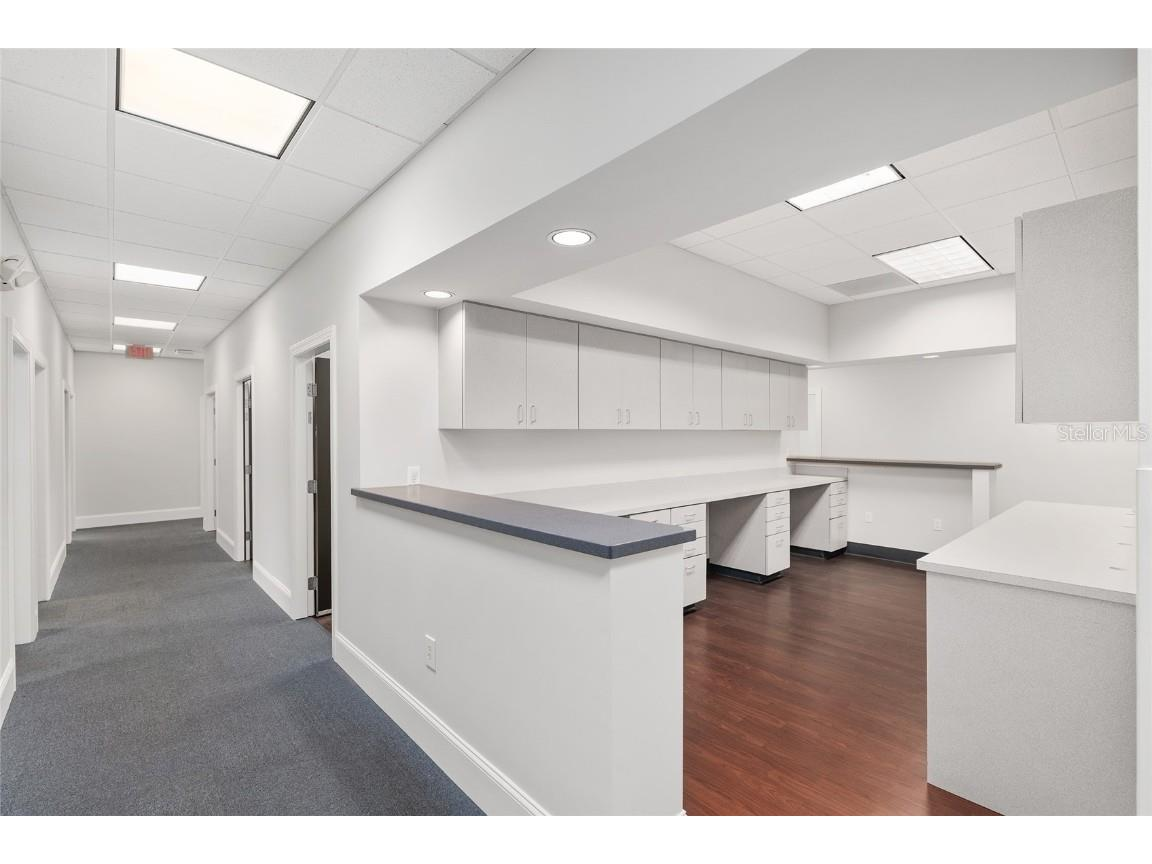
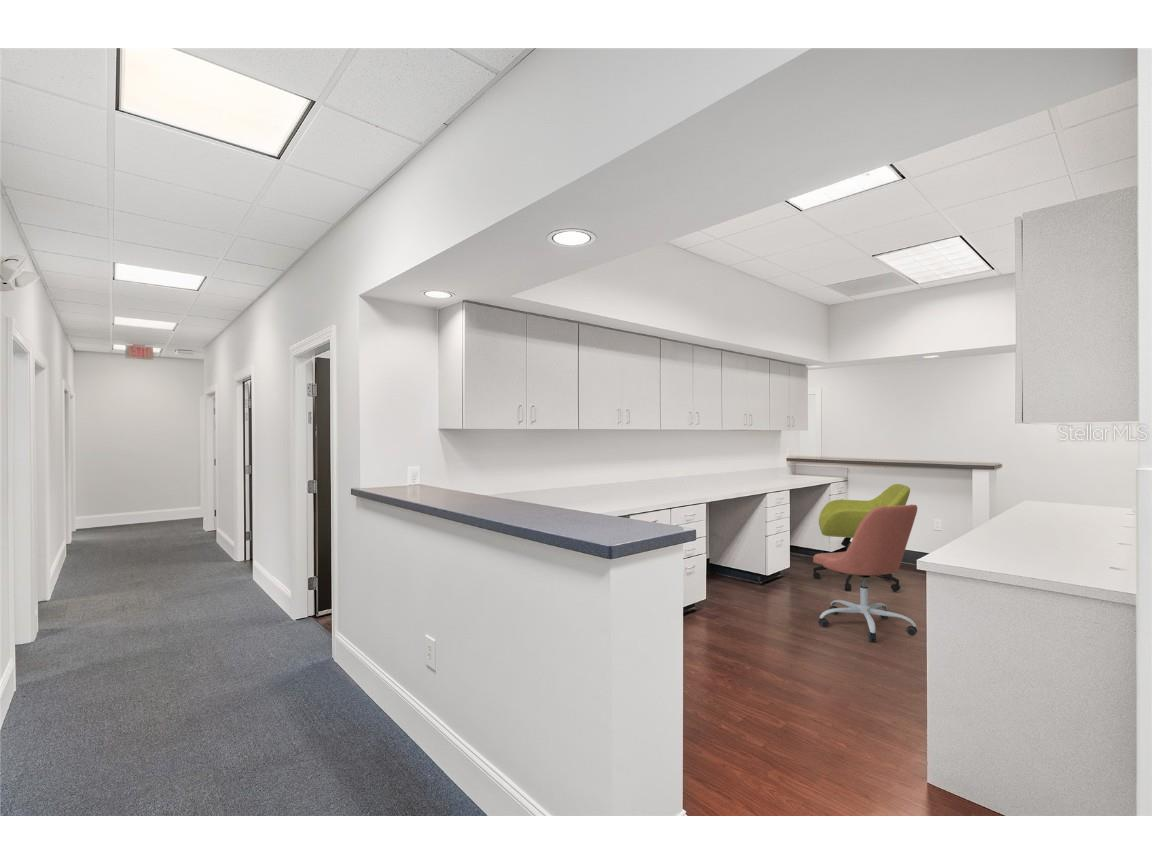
+ office chair [812,504,918,643]
+ office chair [812,483,911,592]
